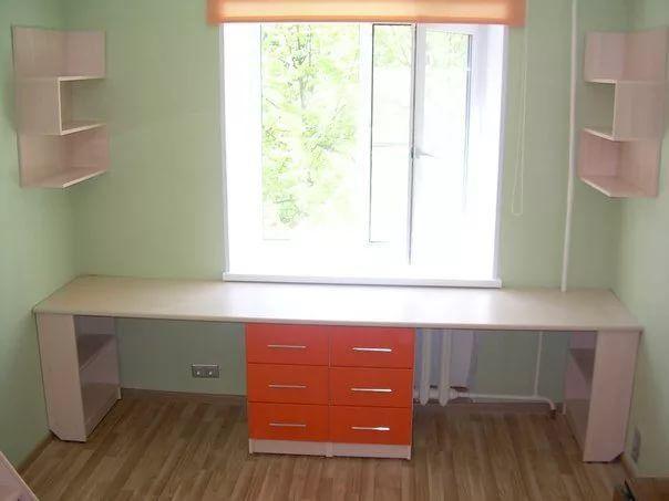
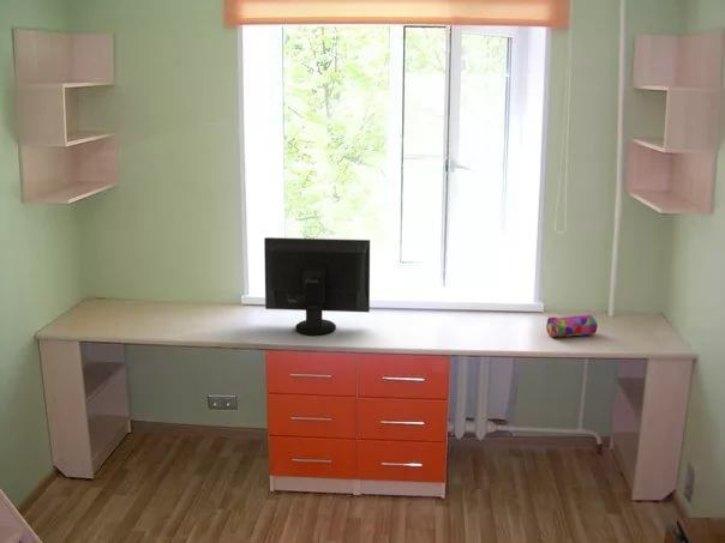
+ pencil case [545,314,599,338]
+ computer monitor [263,236,371,336]
